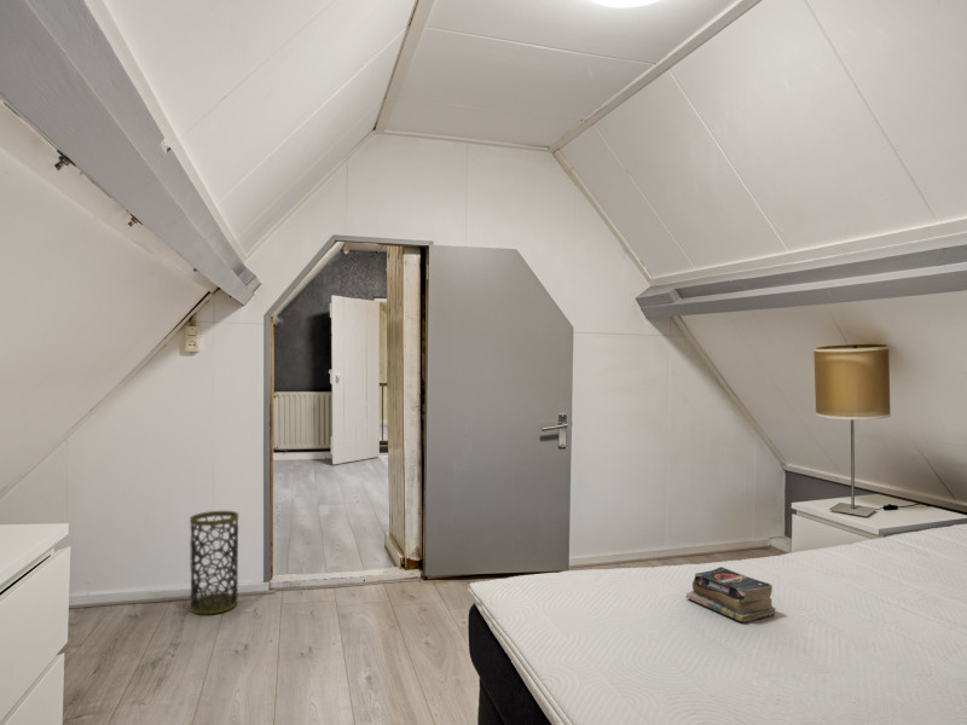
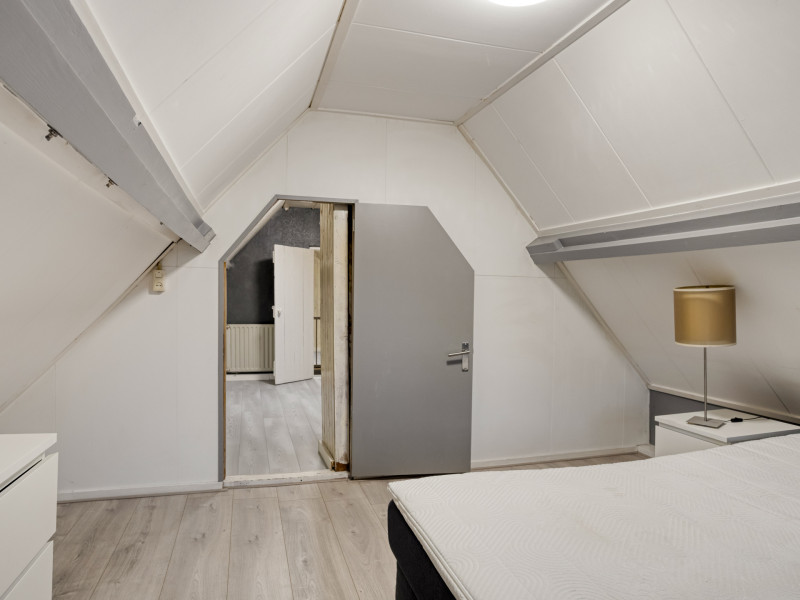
- book [685,566,777,624]
- trash can [189,510,239,615]
